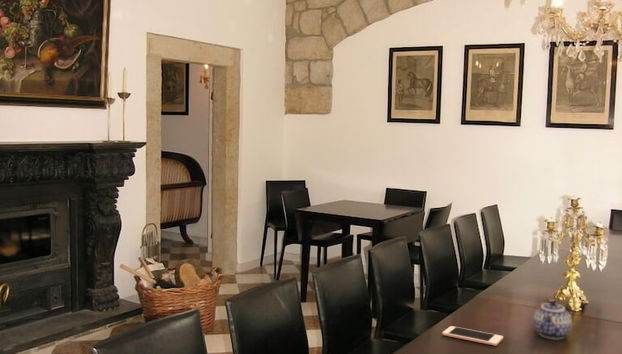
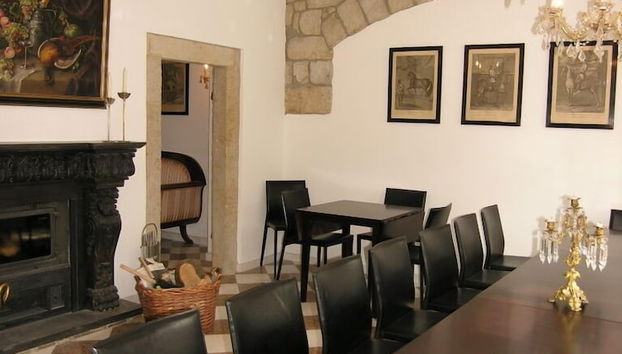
- cell phone [441,325,504,347]
- teapot [532,299,573,340]
